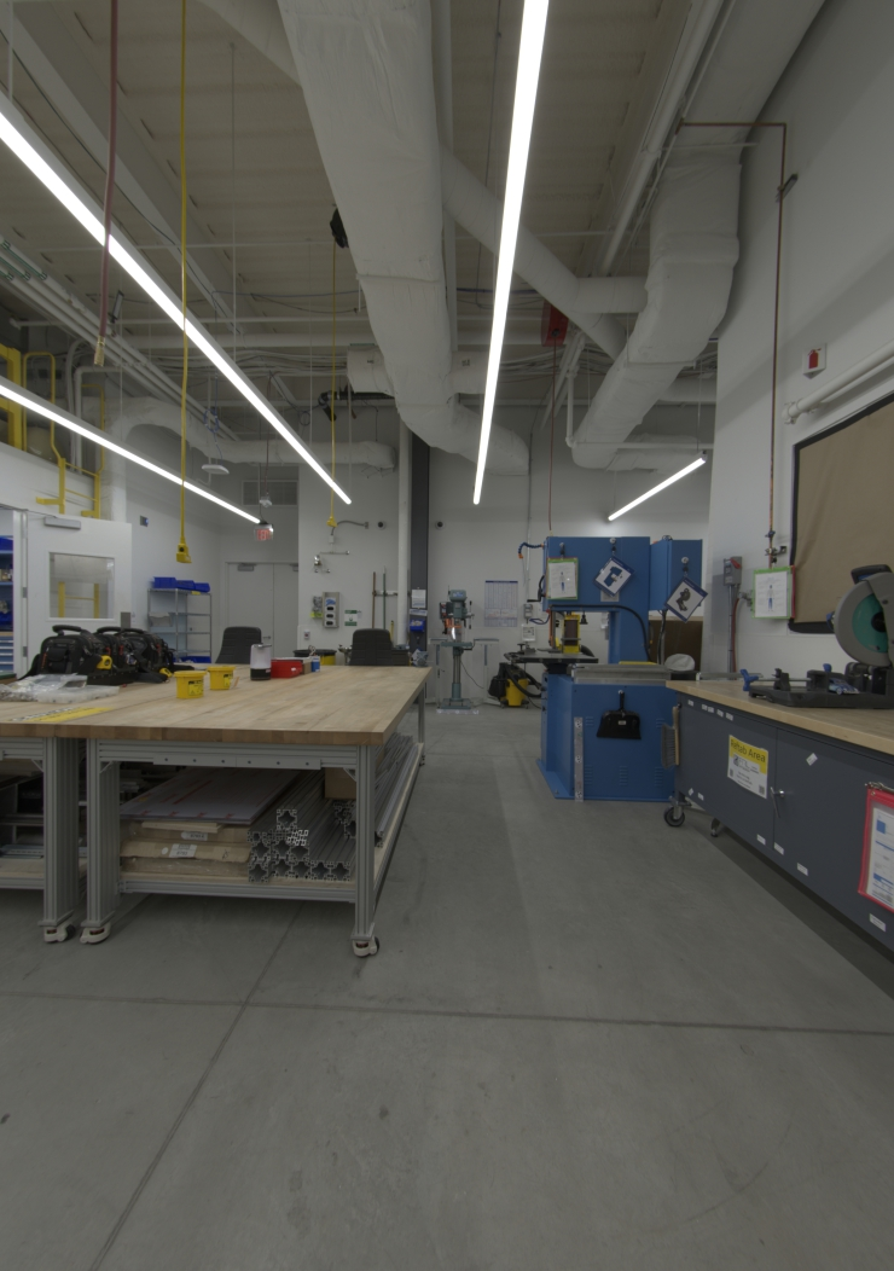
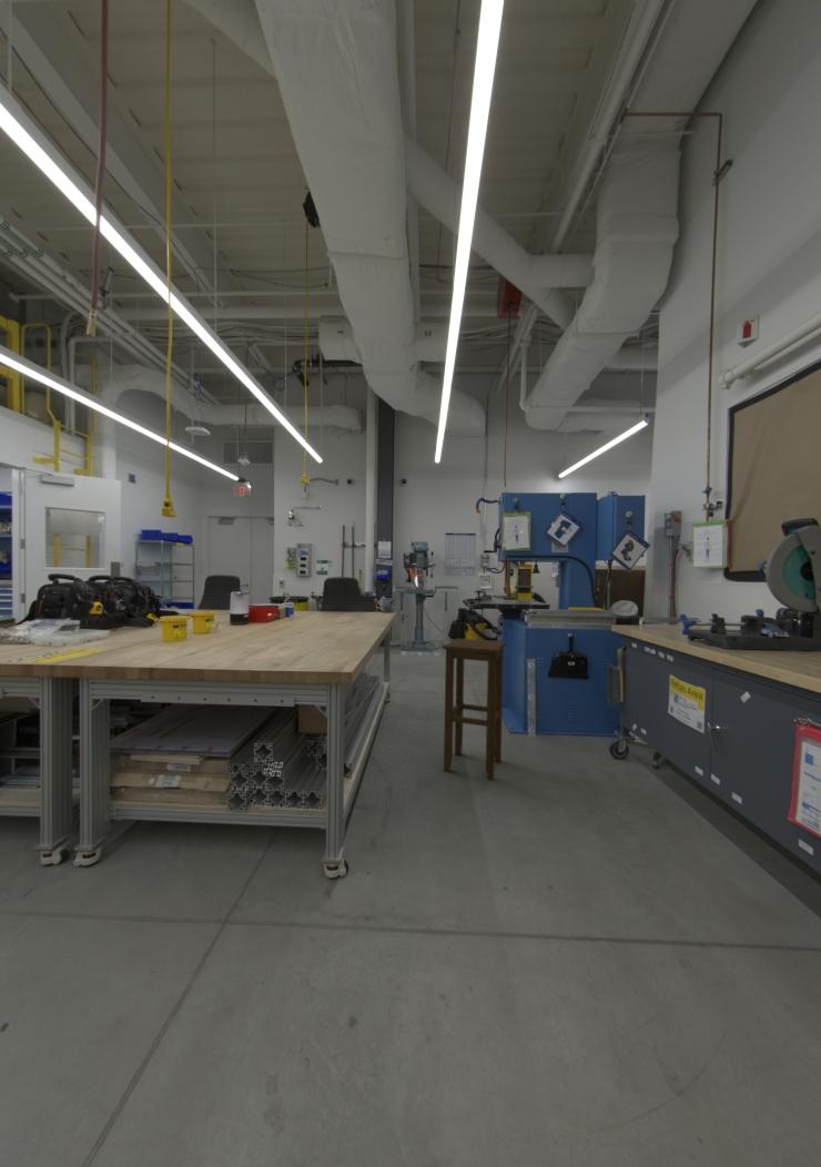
+ stool [442,638,507,781]
